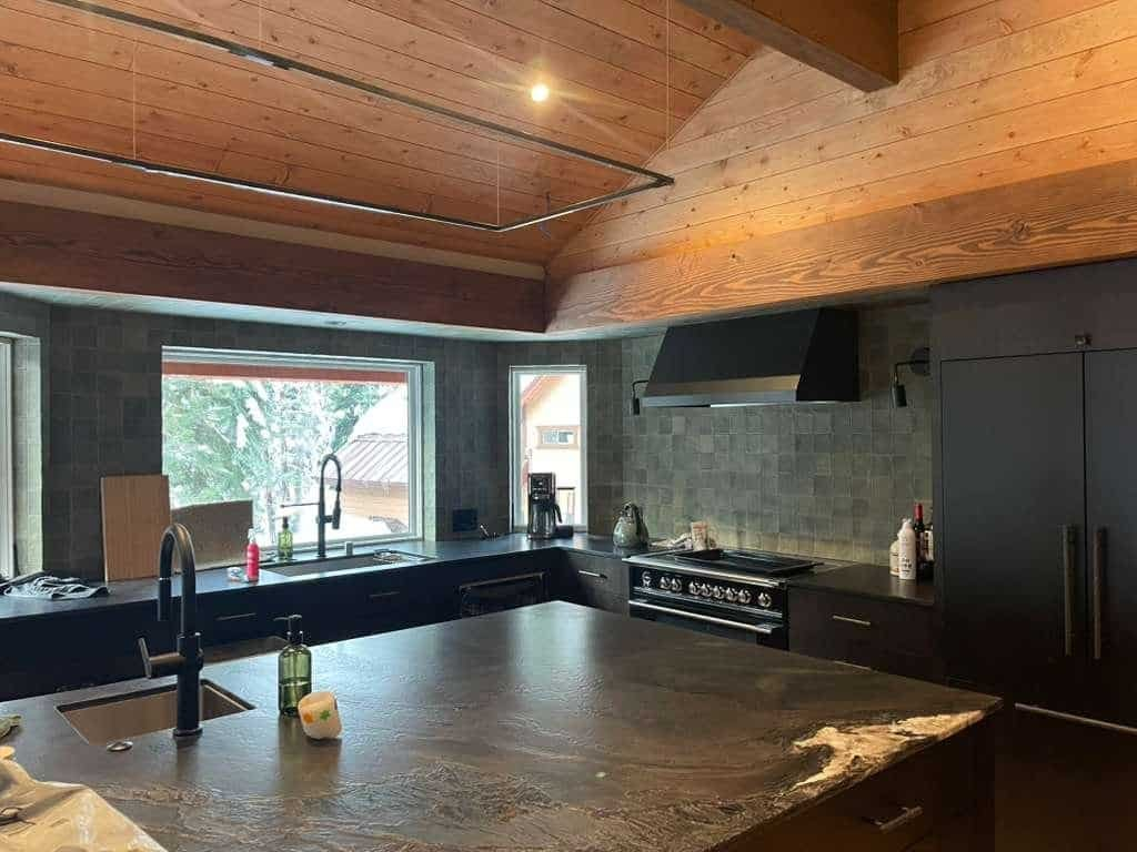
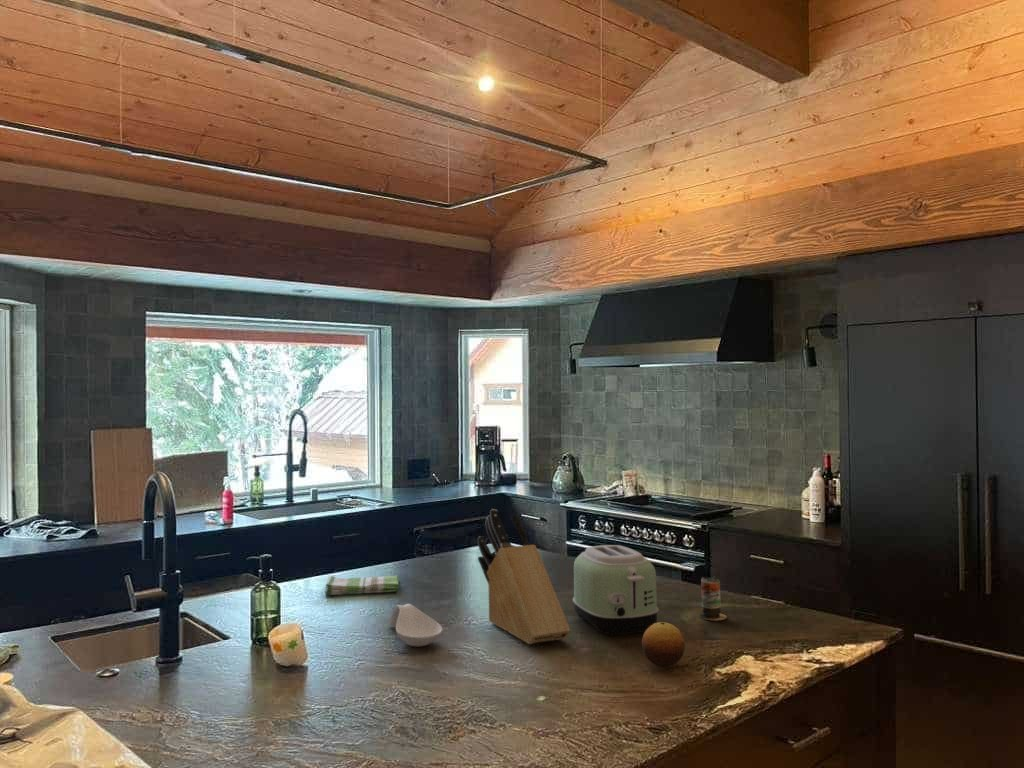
+ knife block [477,508,572,645]
+ toaster [572,544,660,637]
+ dish towel [324,575,400,596]
+ fruit [641,621,686,668]
+ spoon rest [389,603,444,647]
+ can [699,576,728,622]
